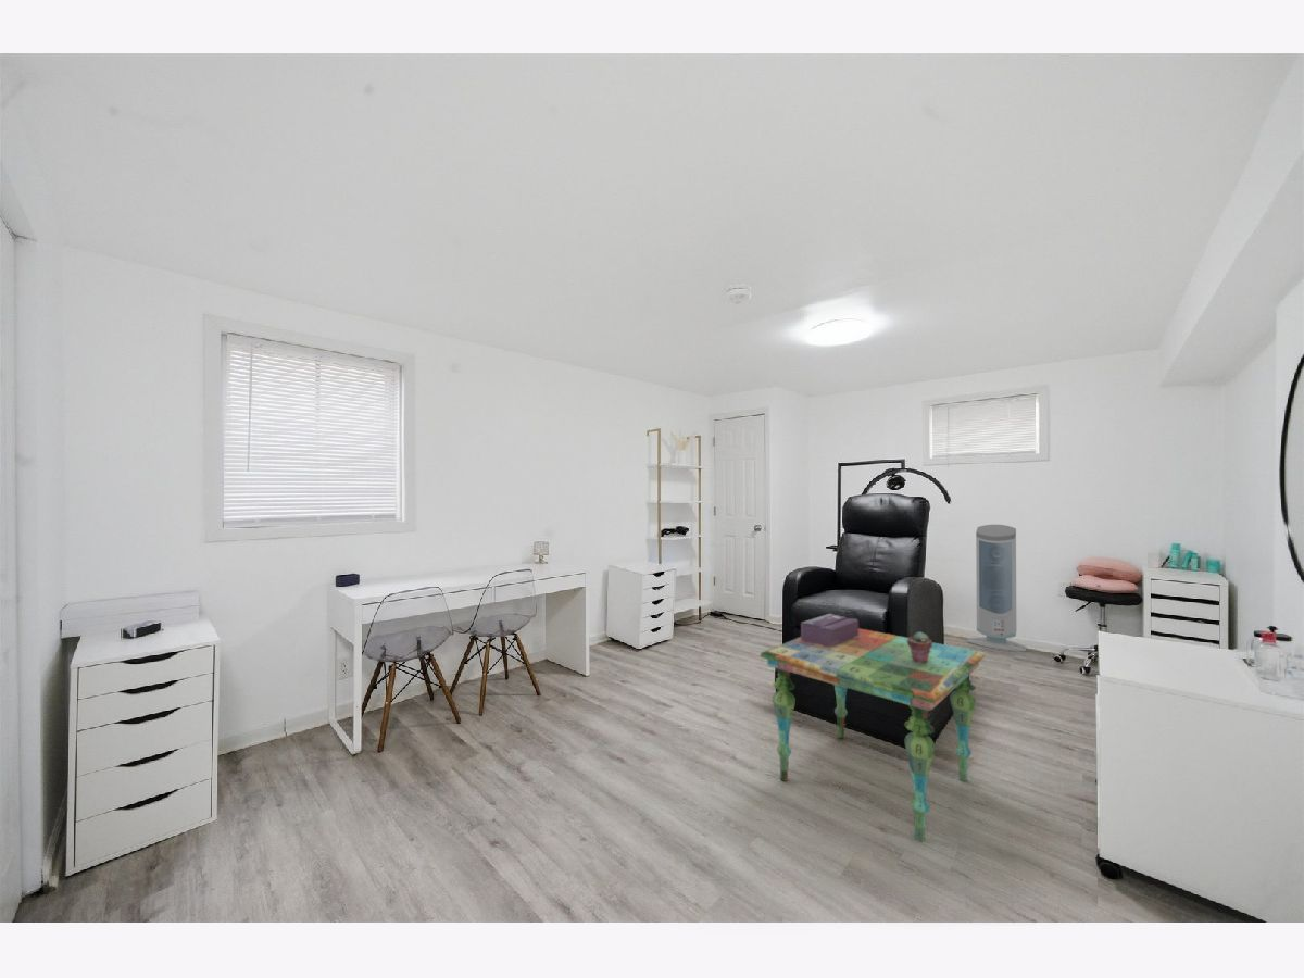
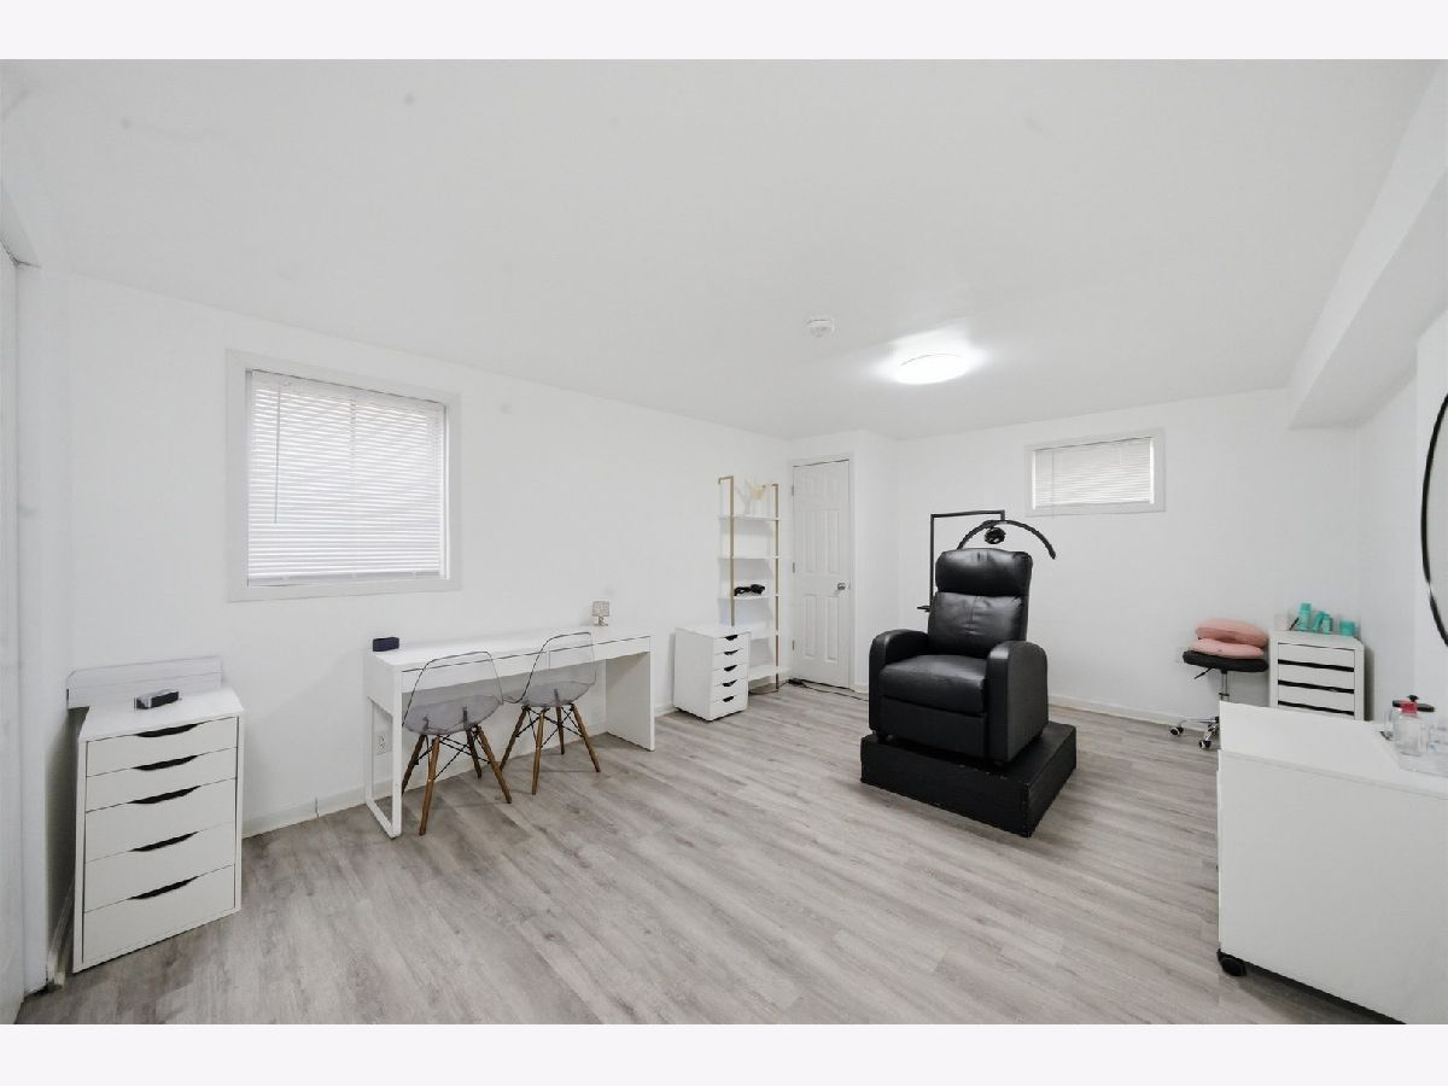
- potted succulent [907,631,933,663]
- side table [760,627,987,843]
- air purifier [966,524,1028,652]
- tissue box [800,613,860,648]
